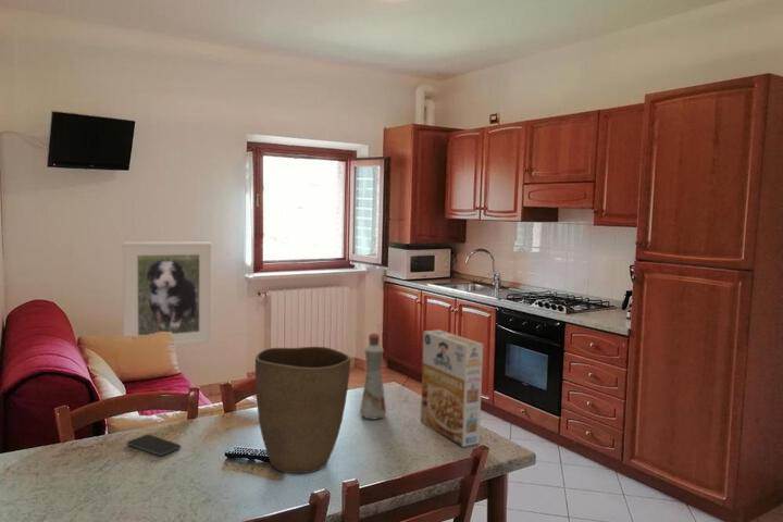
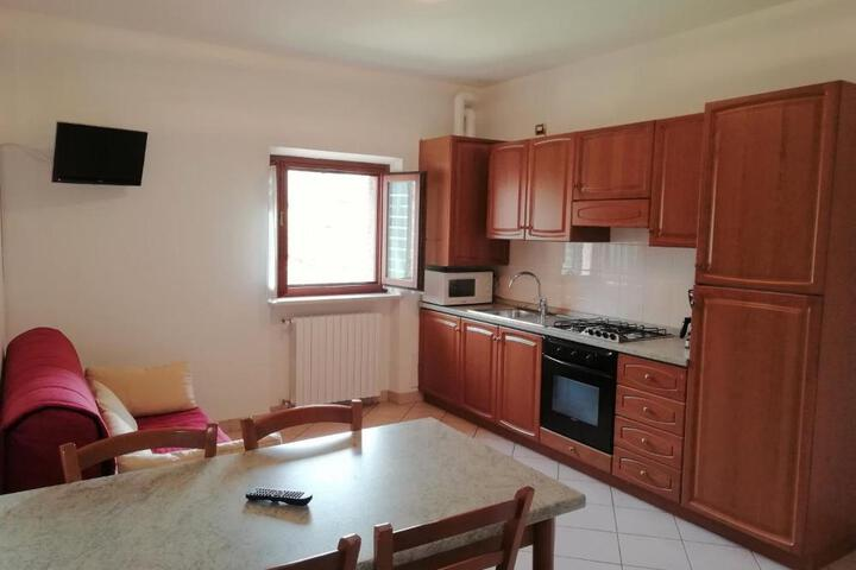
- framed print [122,241,213,347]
- vase [254,346,352,474]
- cereal box [420,328,484,448]
- bottle [359,332,387,421]
- smartphone [126,434,182,457]
